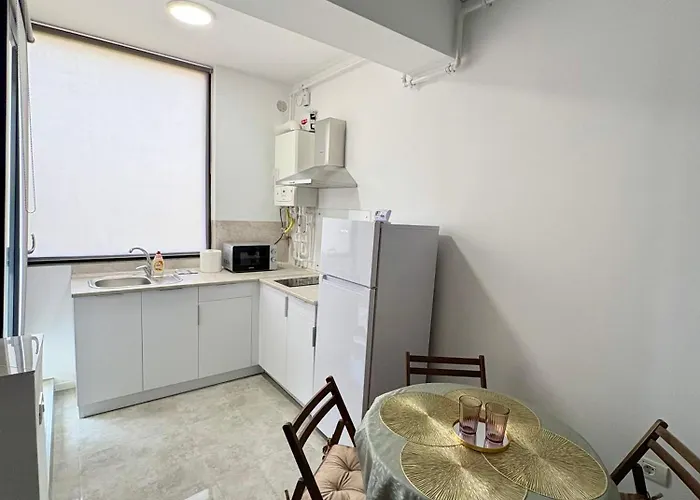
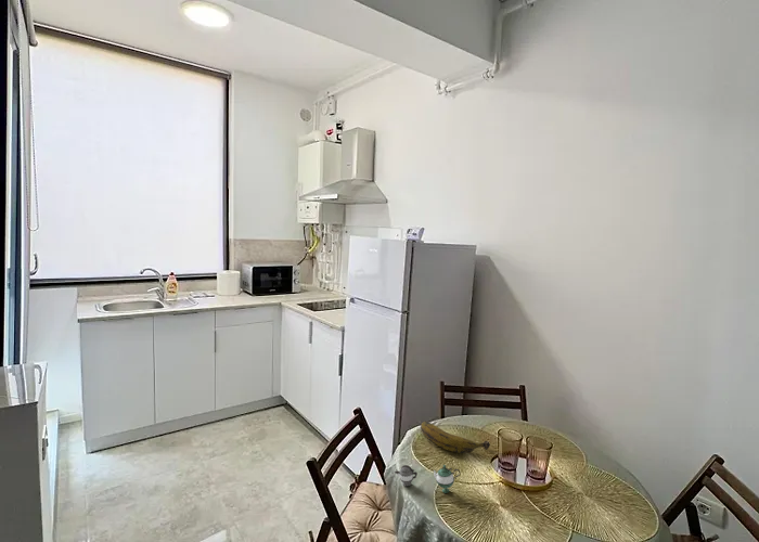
+ banana [420,421,491,454]
+ teapot [394,464,461,494]
